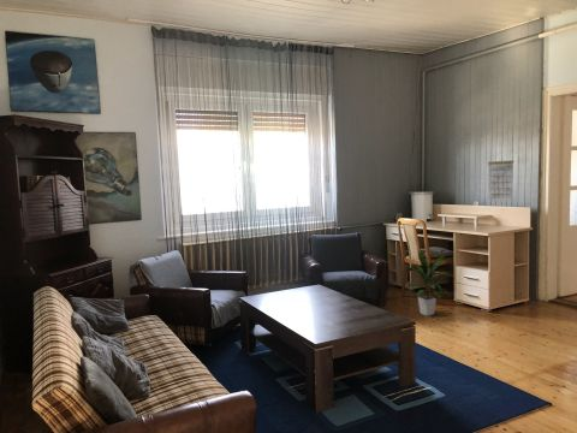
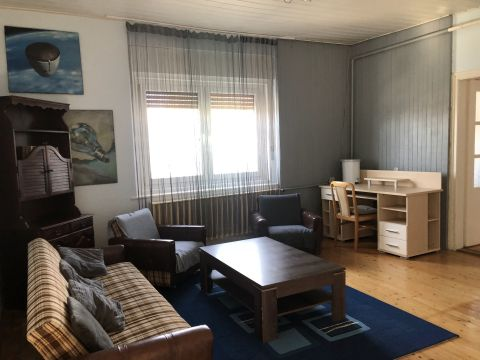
- indoor plant [403,250,452,318]
- calendar [487,153,514,201]
